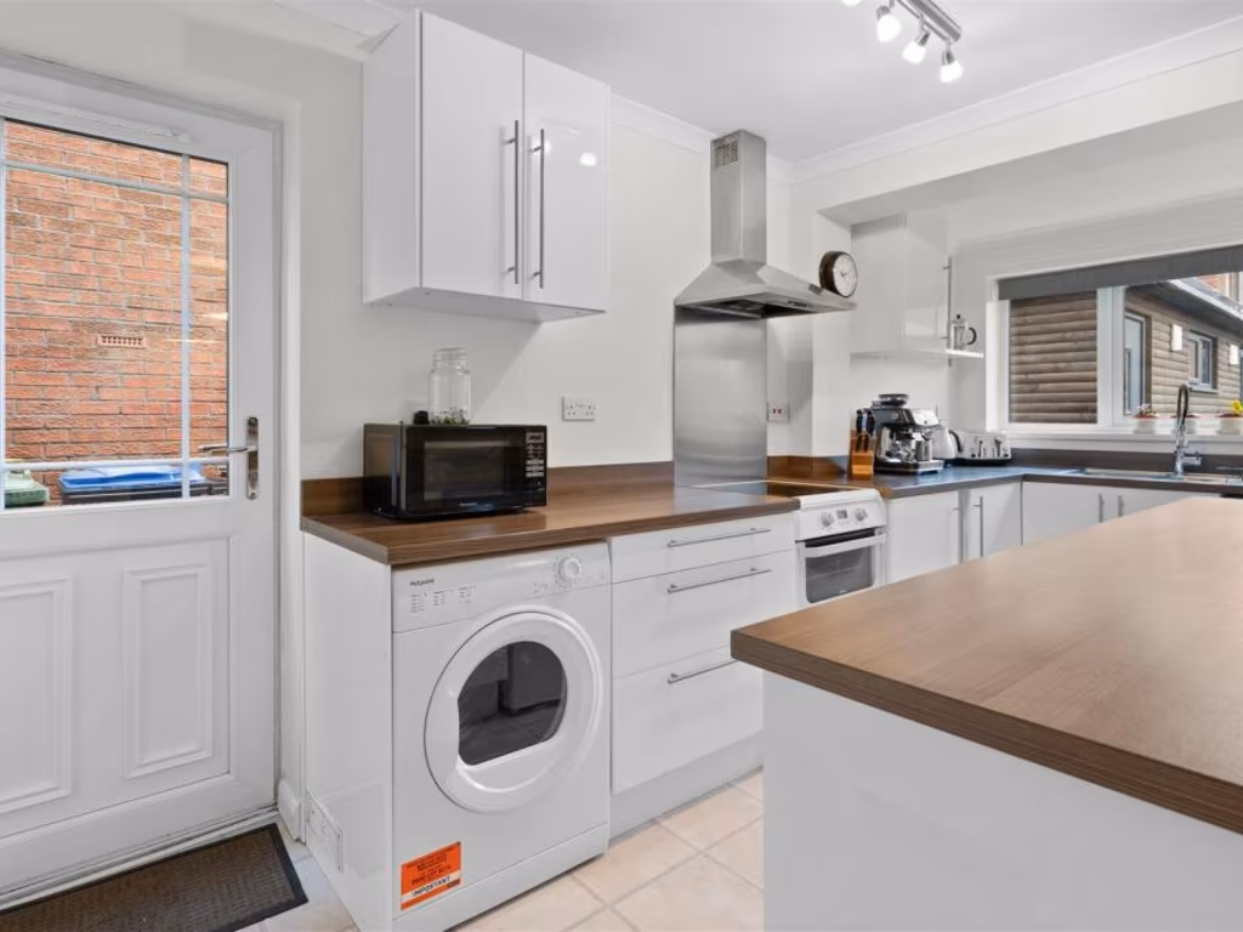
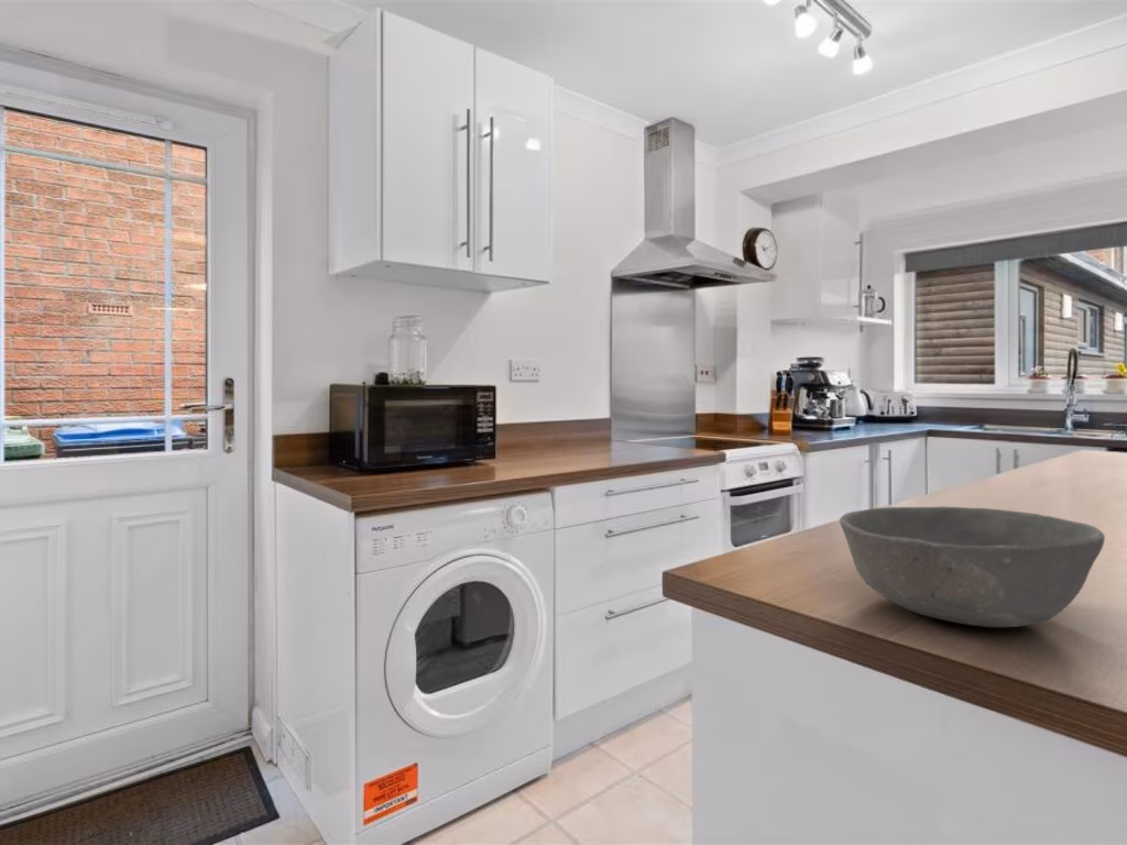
+ bowl [839,506,1106,628]
